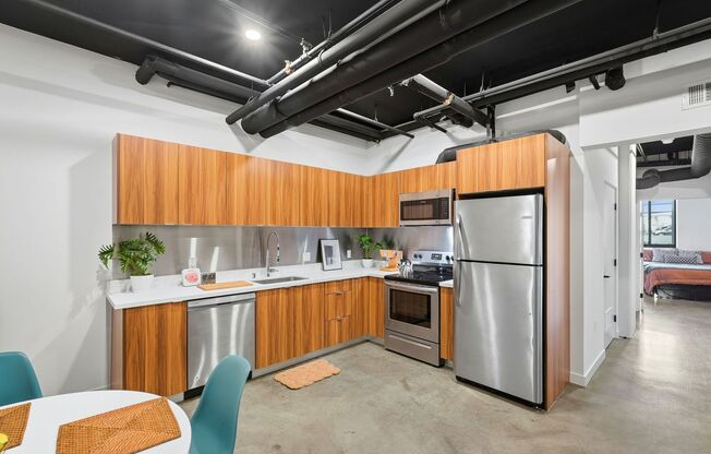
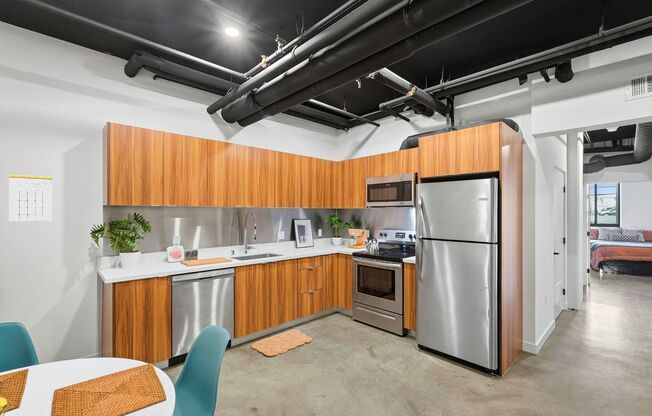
+ calendar [8,165,54,222]
